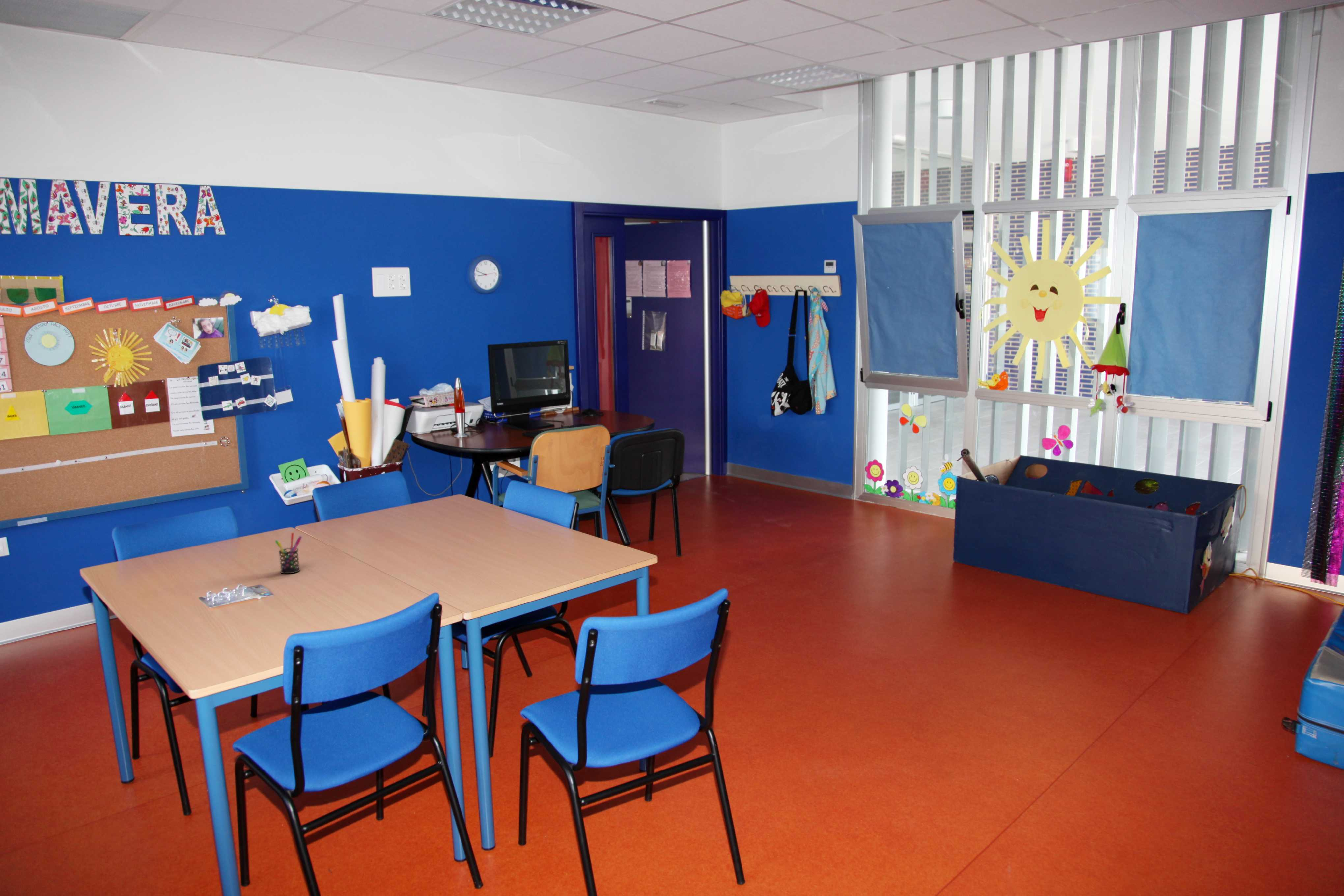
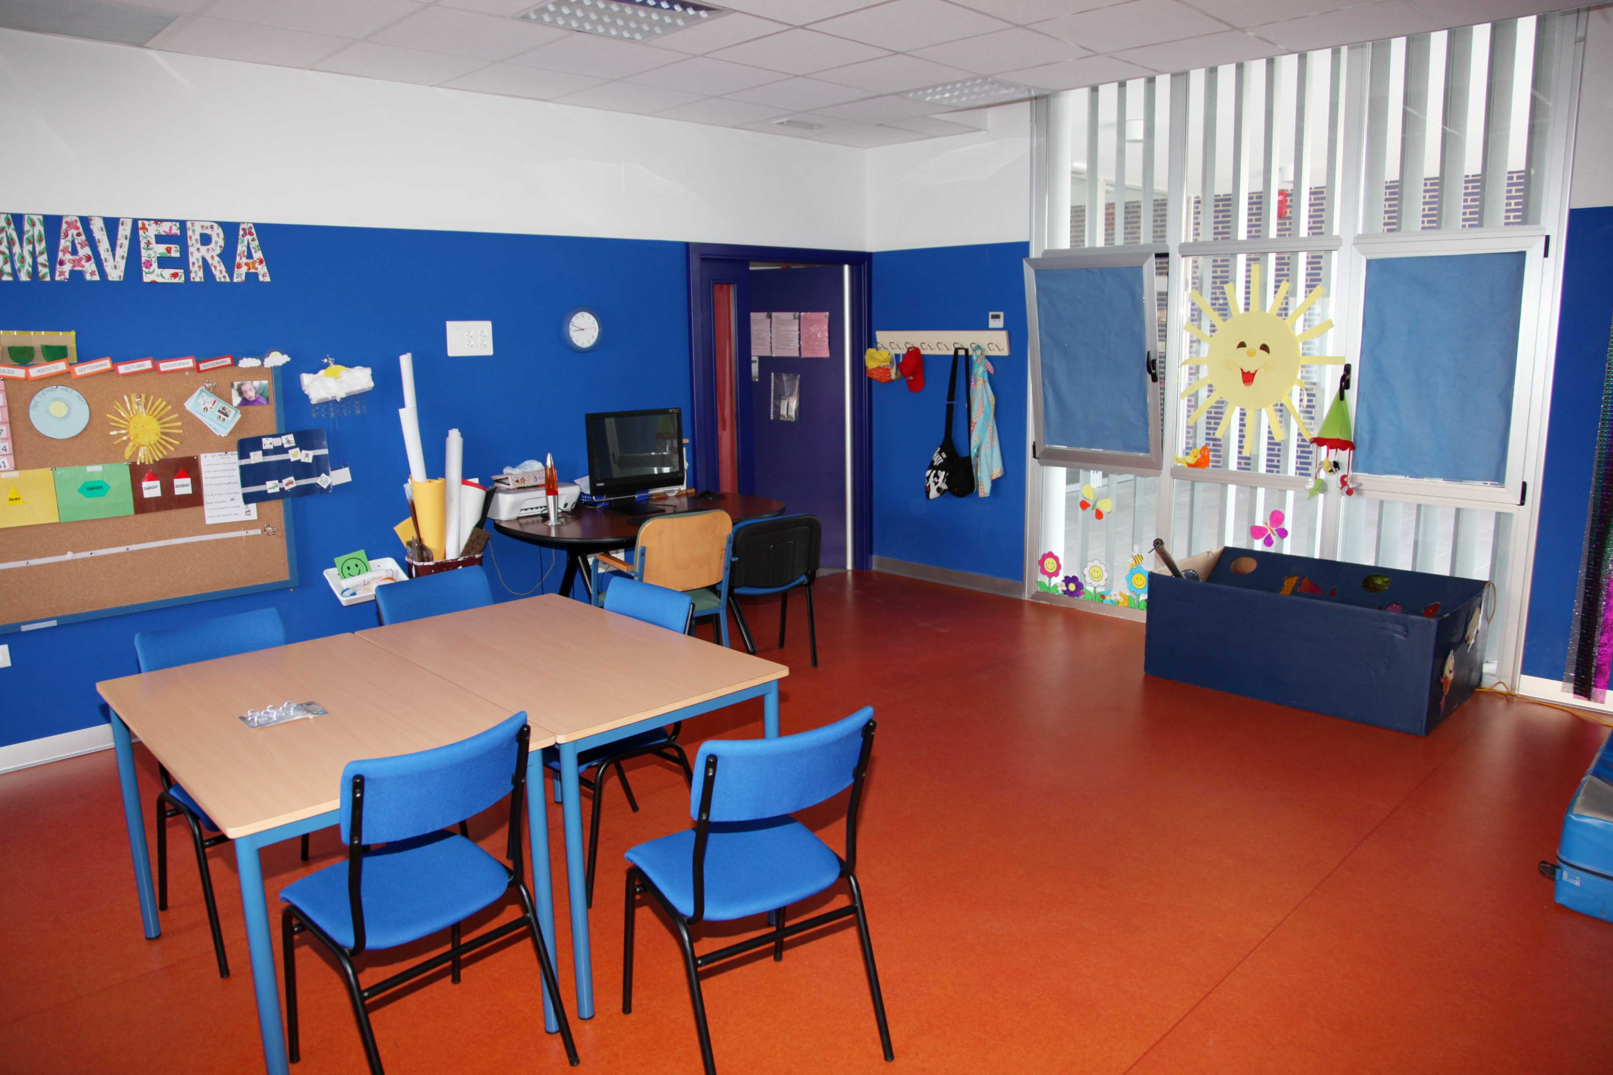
- pen holder [275,532,302,574]
